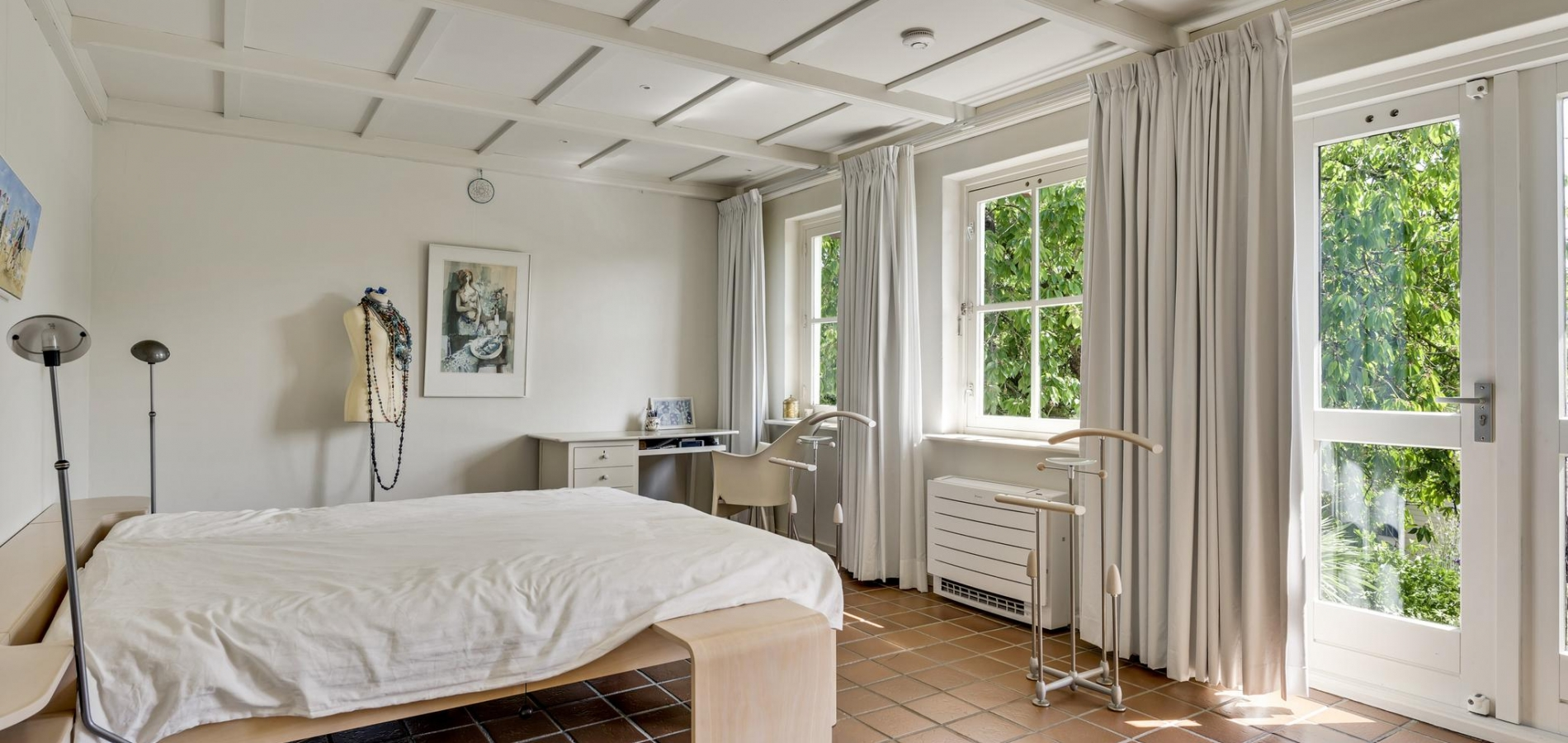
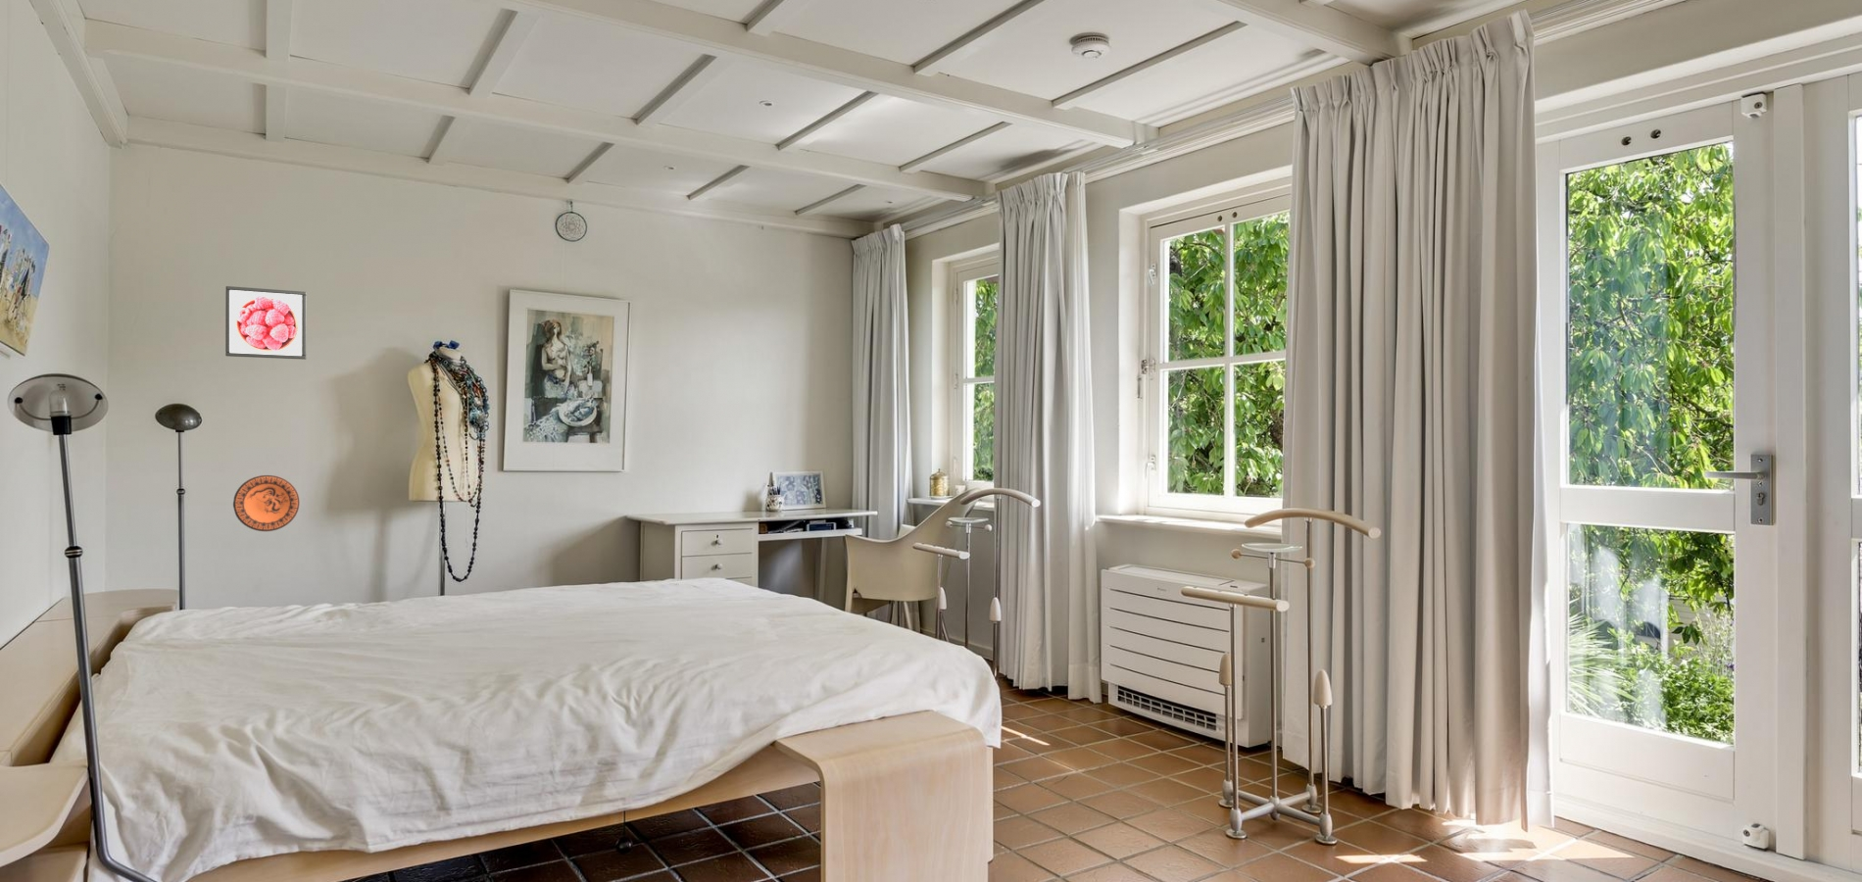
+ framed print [224,285,308,361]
+ decorative plate [233,475,300,532]
